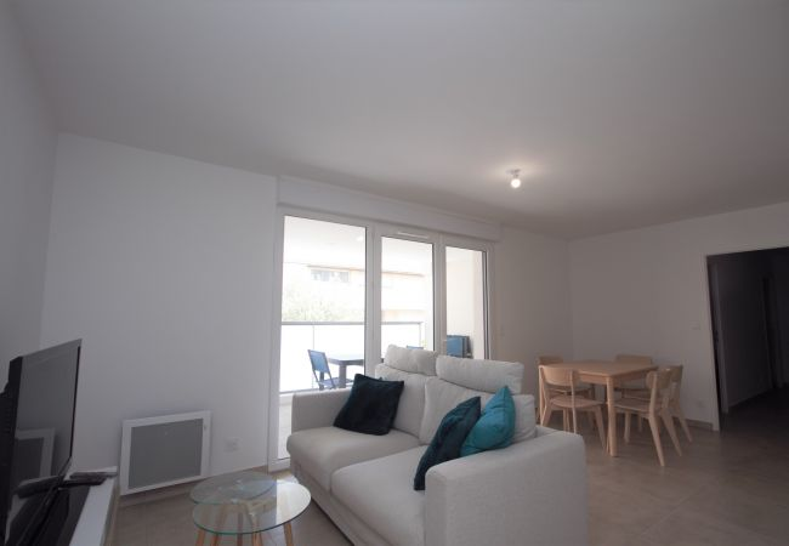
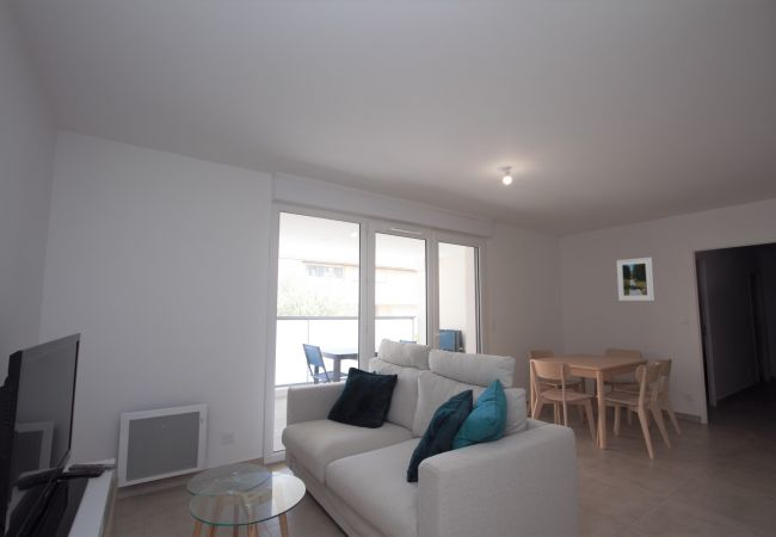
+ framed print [616,257,655,302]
